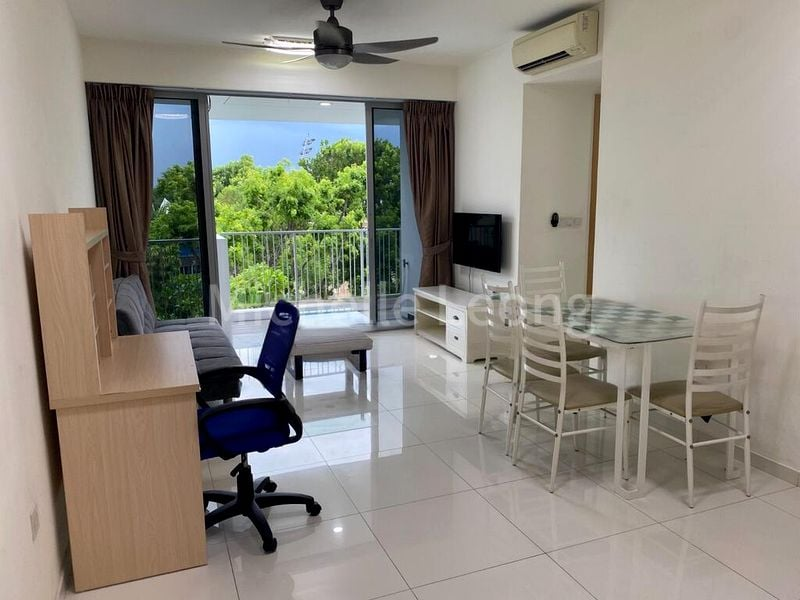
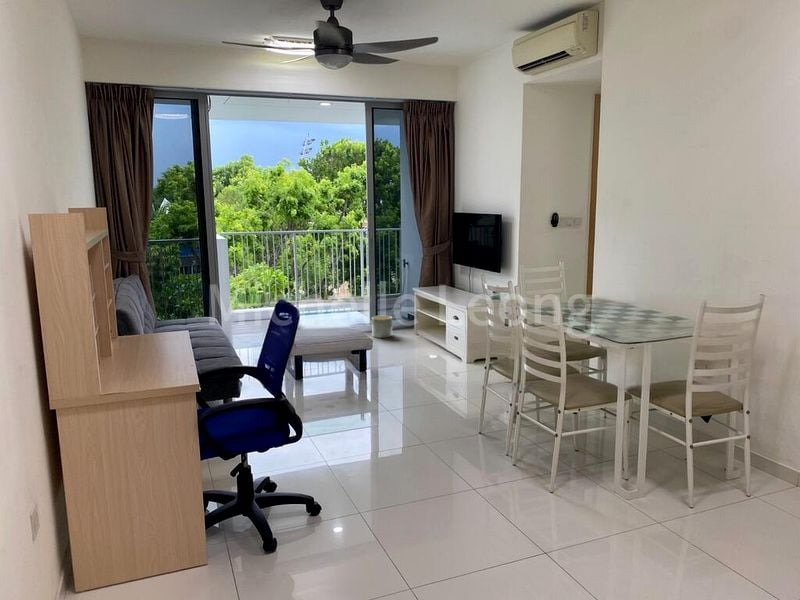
+ planter [371,315,393,339]
